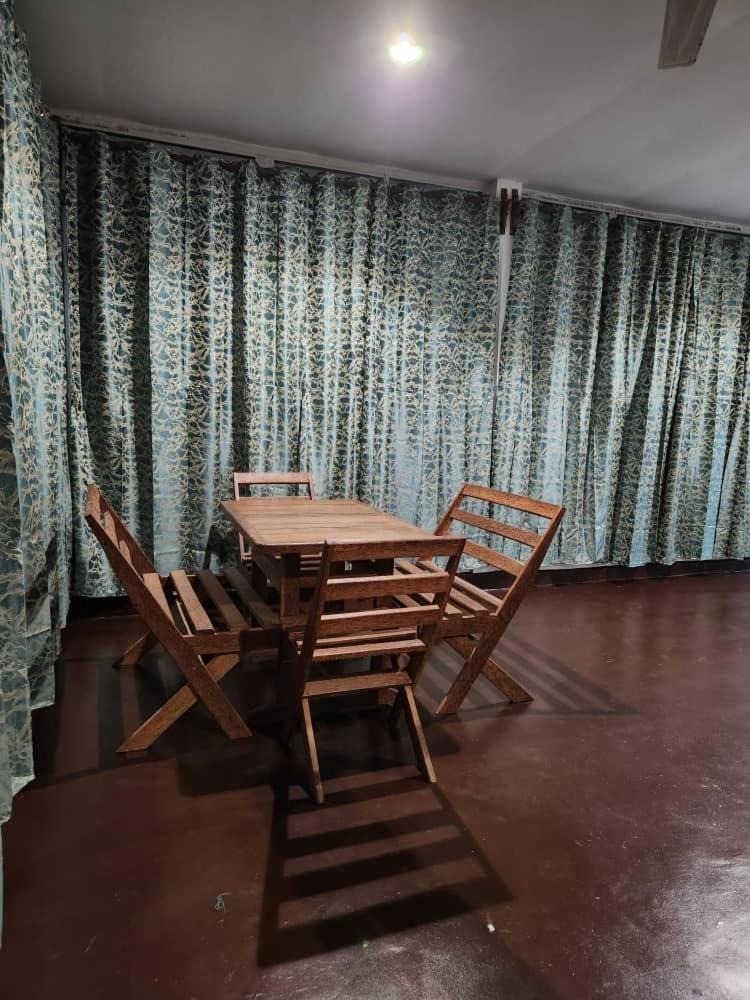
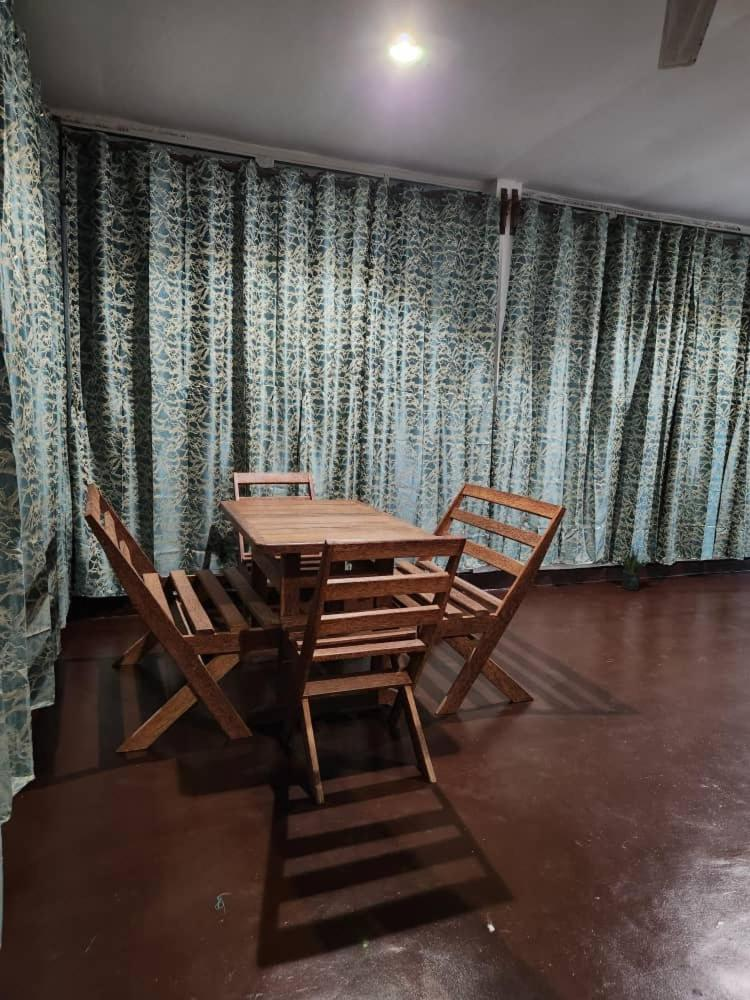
+ potted plant [621,545,652,591]
